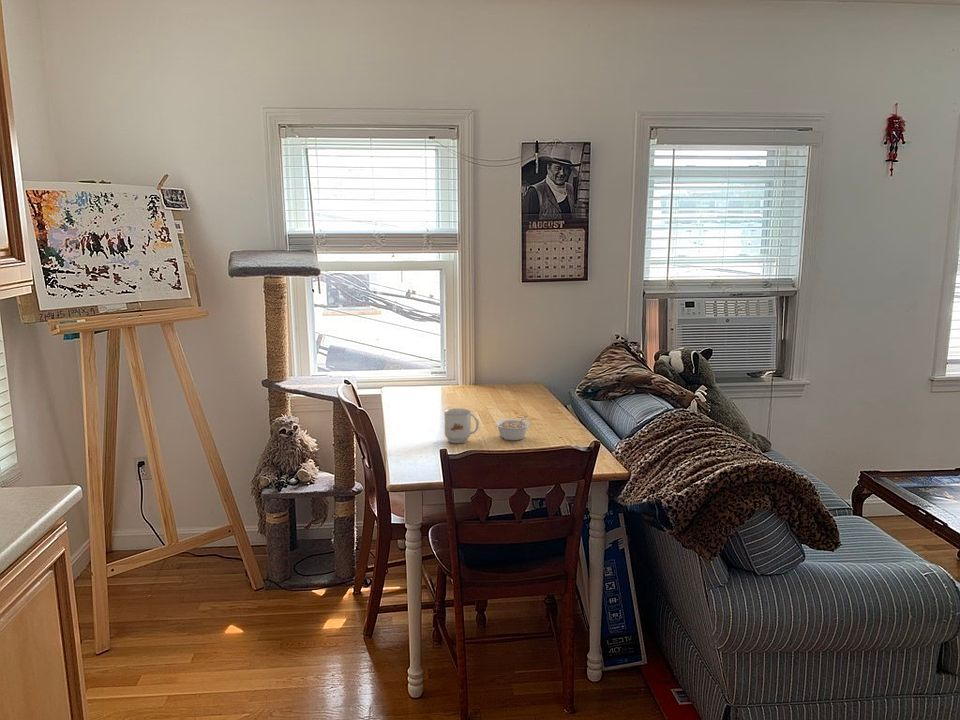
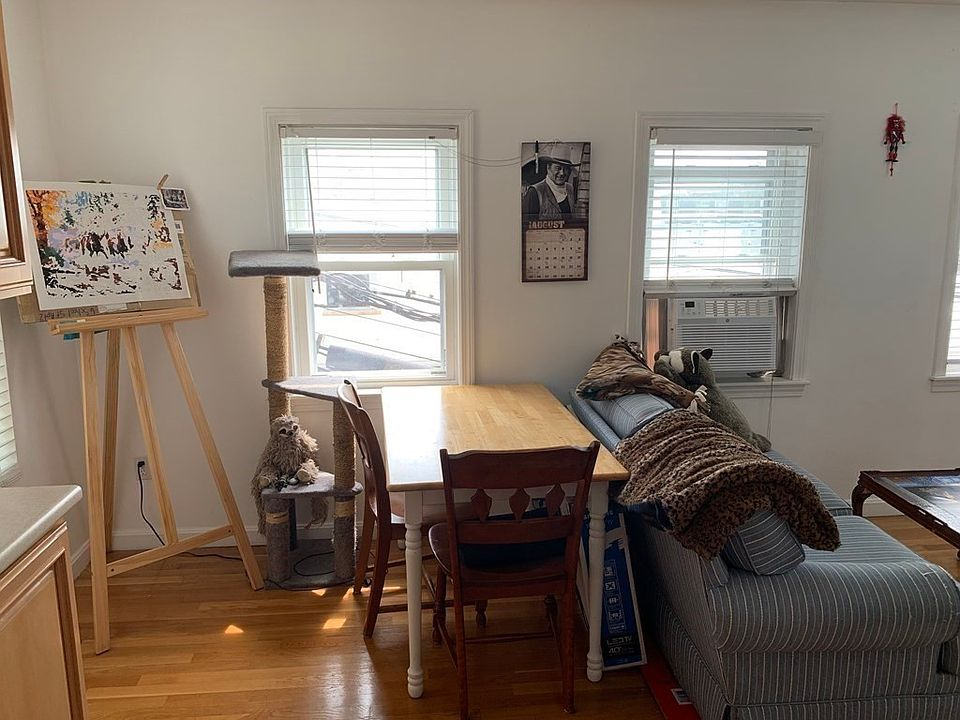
- legume [494,415,531,441]
- mug [443,407,480,444]
